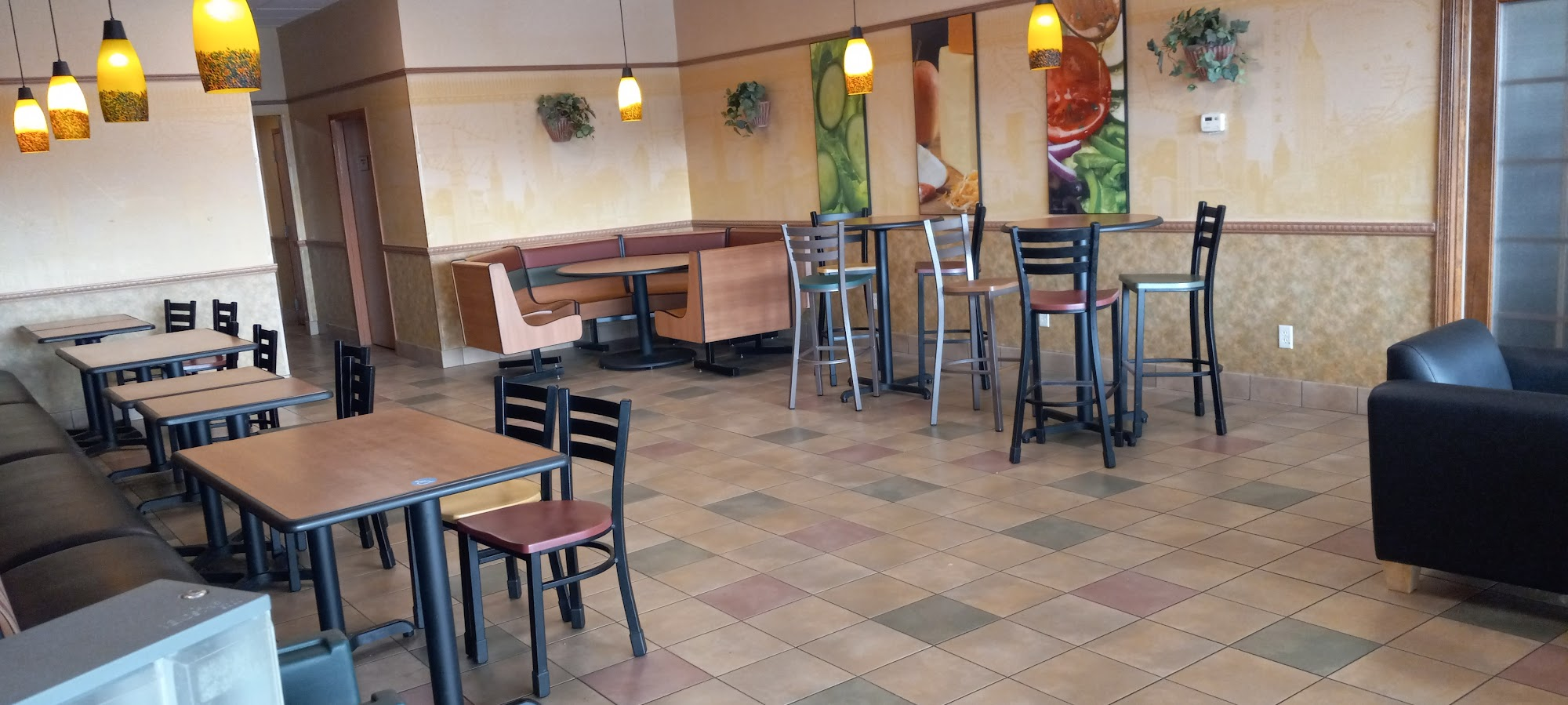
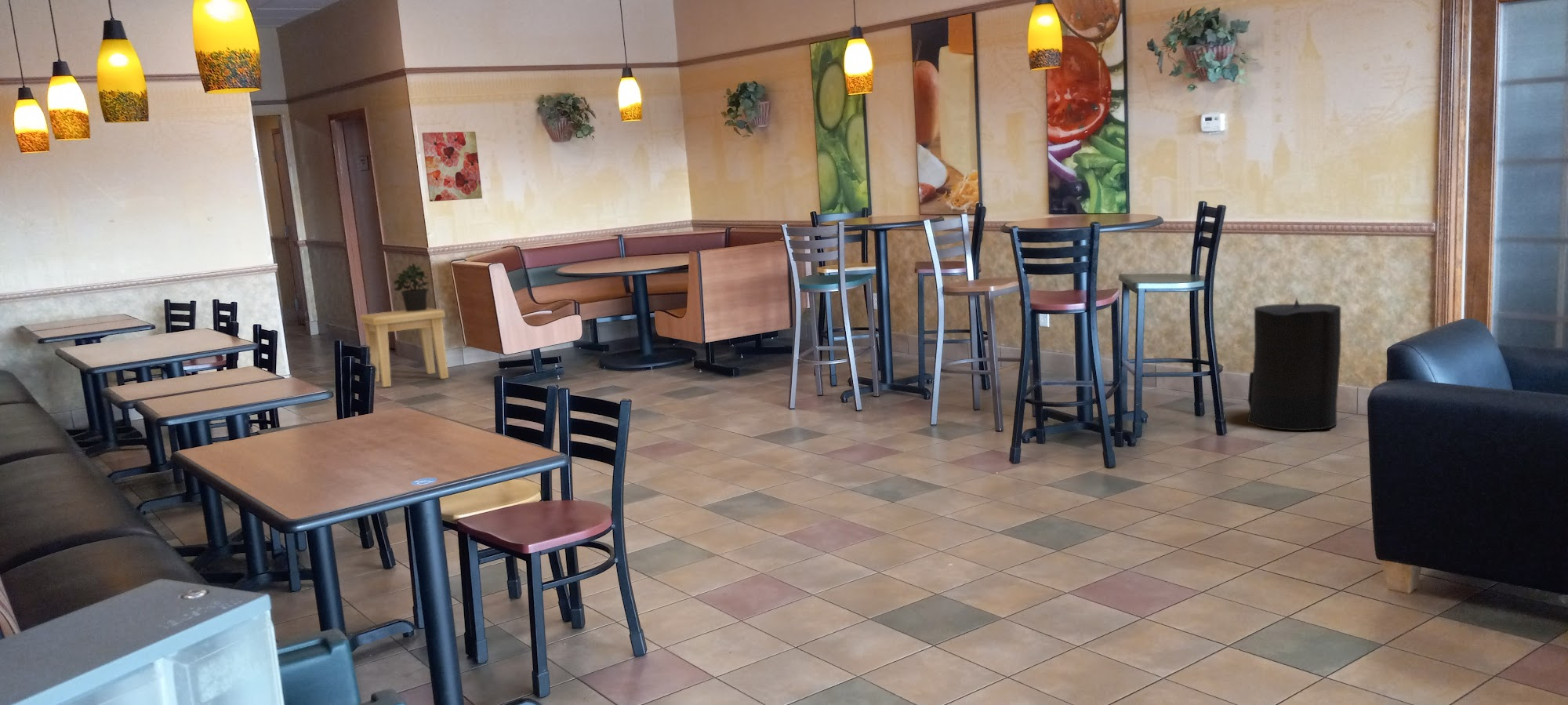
+ trash can [1247,298,1341,431]
+ side table [359,307,449,388]
+ wall art [421,131,483,202]
+ potted plant [392,263,430,312]
